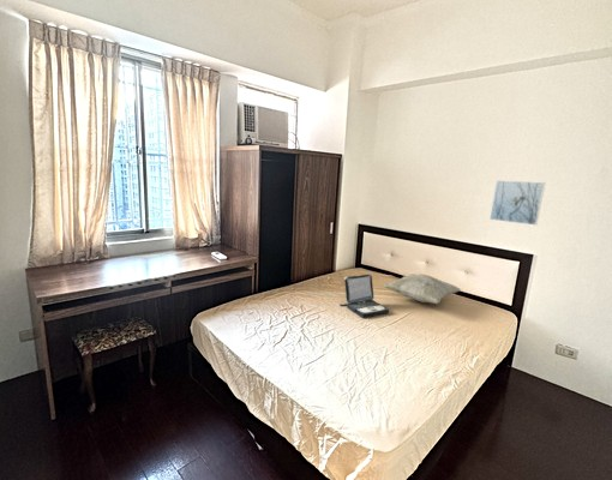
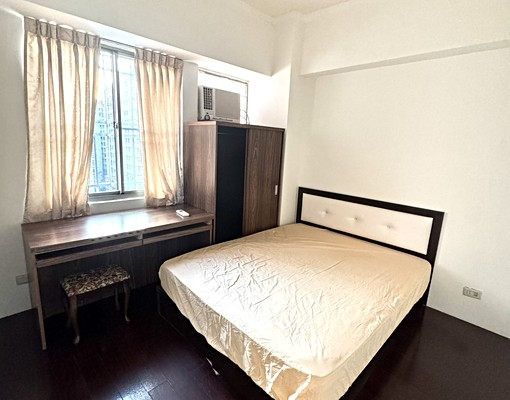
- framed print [488,179,546,227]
- decorative pillow [383,272,462,305]
- laptop [338,274,390,319]
